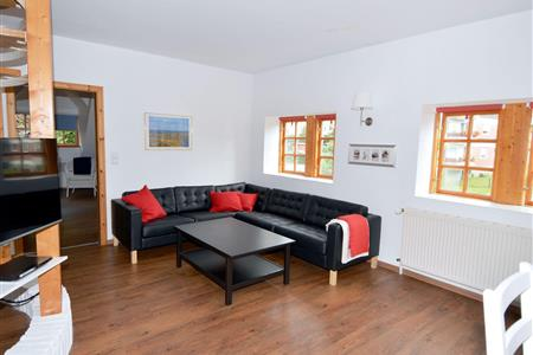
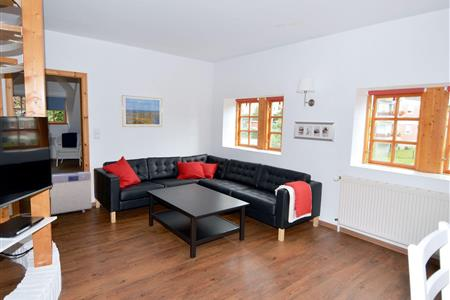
+ air purifier [49,171,93,215]
